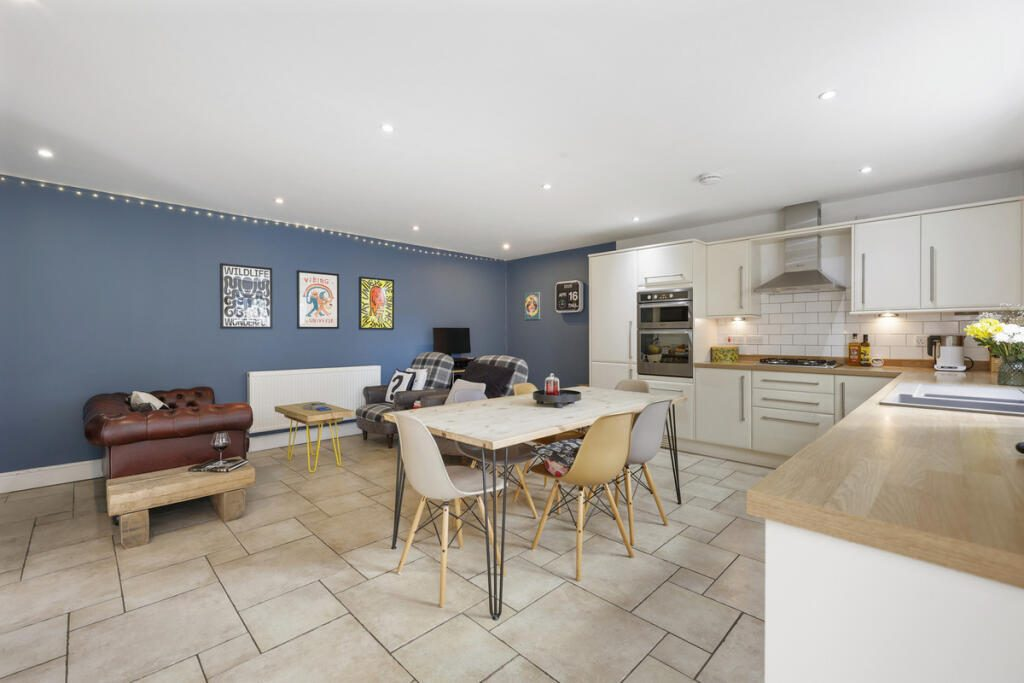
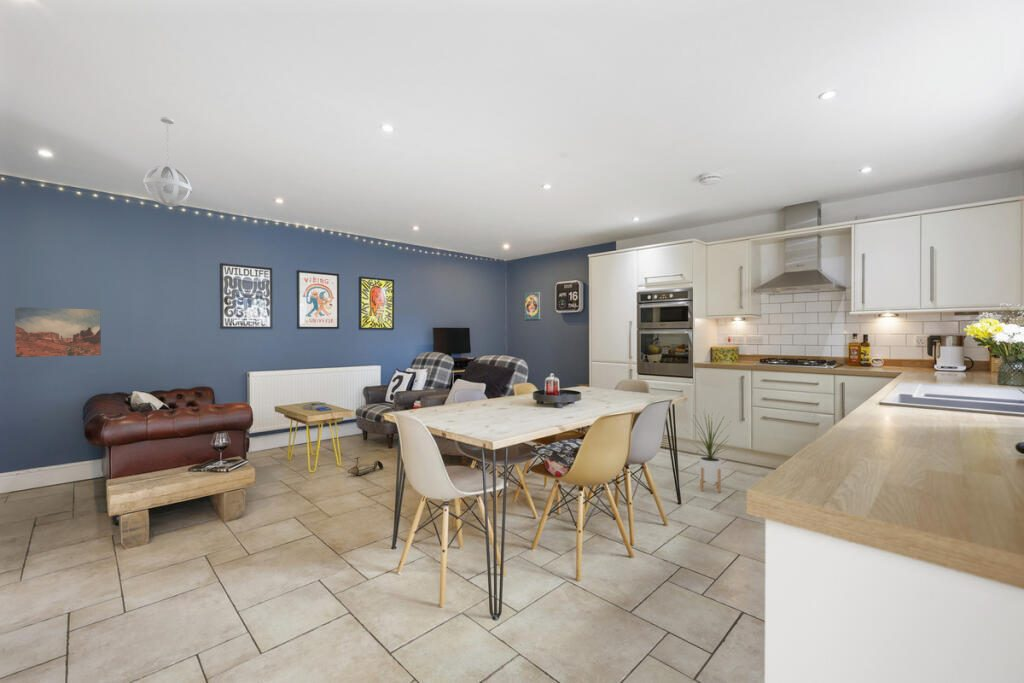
+ wall art [14,306,102,358]
+ pendant light [142,116,193,207]
+ house plant [684,409,735,494]
+ pitcher plant [347,456,384,476]
